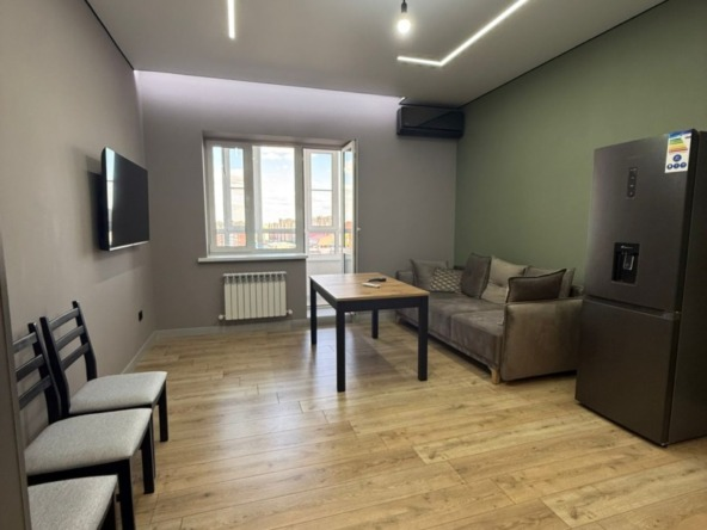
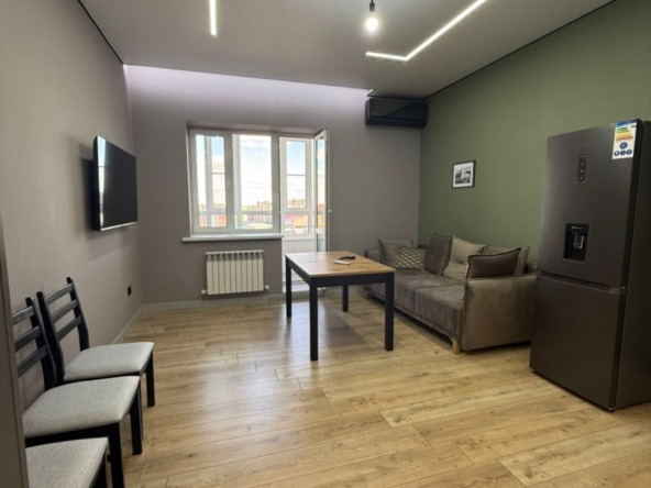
+ picture frame [451,158,477,190]
